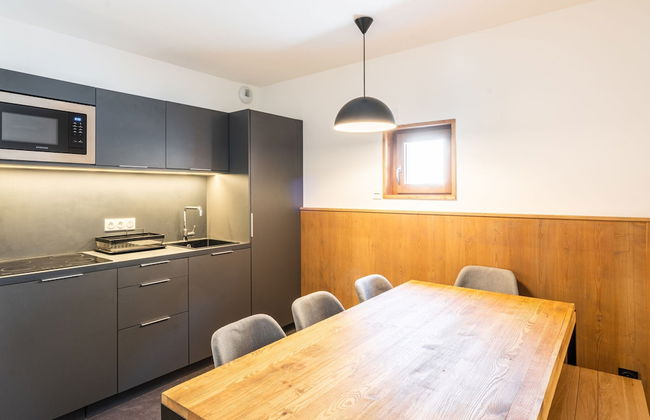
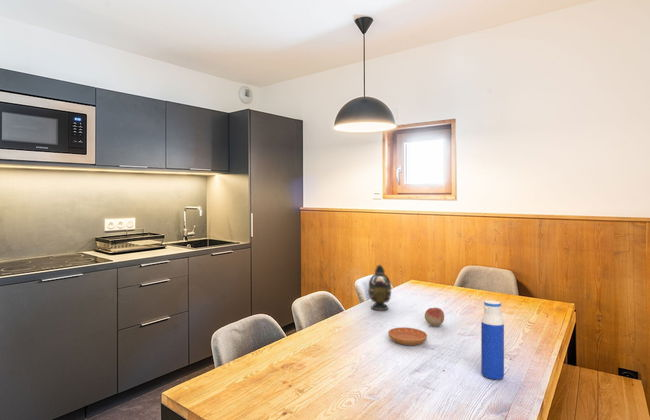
+ saucer [387,326,428,346]
+ teapot [367,264,392,311]
+ fruit [424,307,445,327]
+ water bottle [480,299,505,381]
